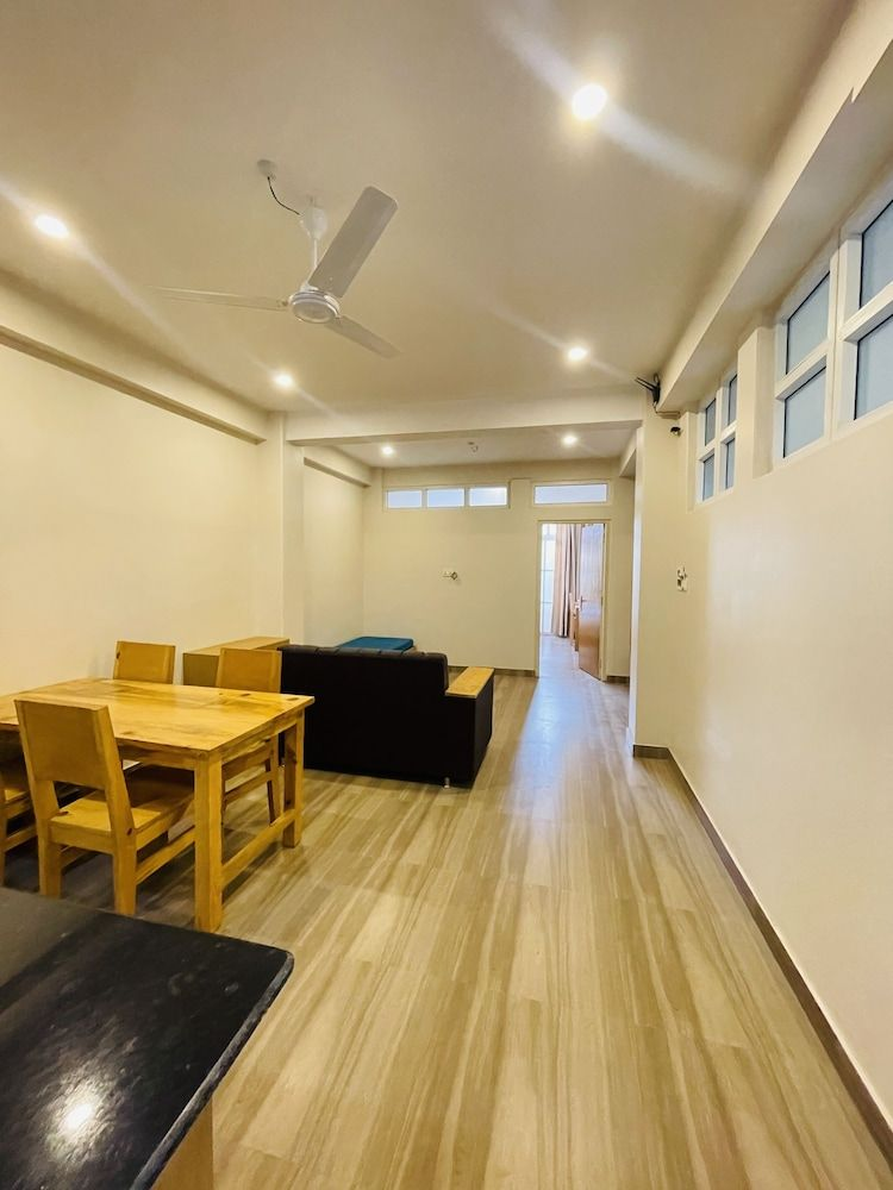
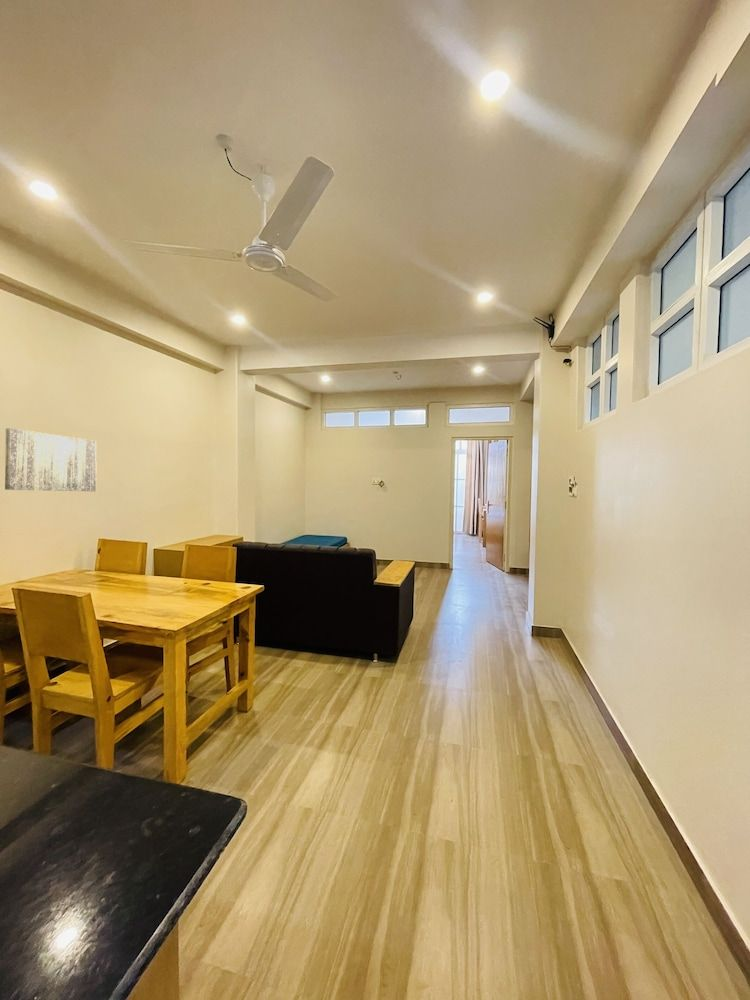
+ wall art [4,427,98,492]
